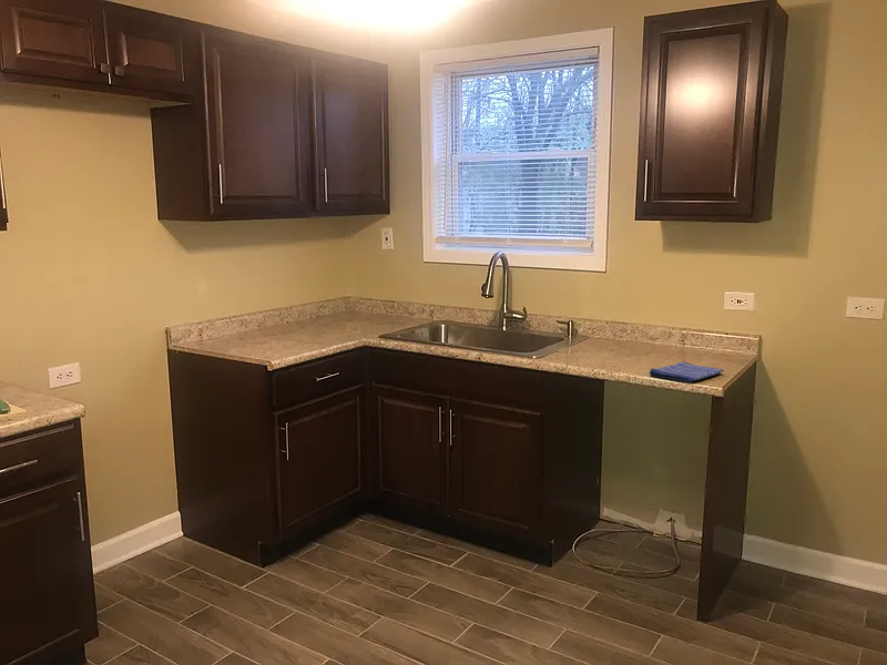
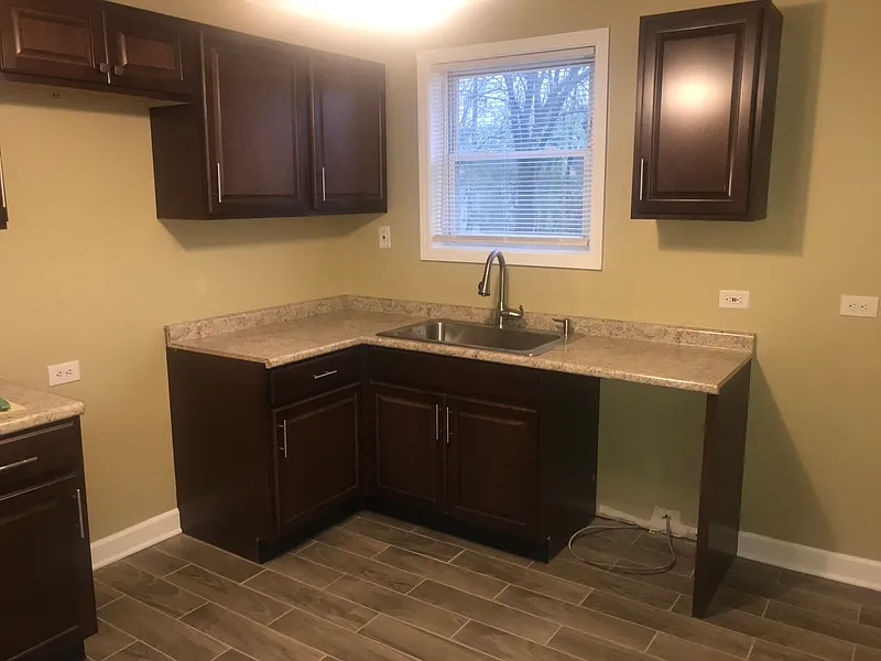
- dish towel [648,360,724,383]
